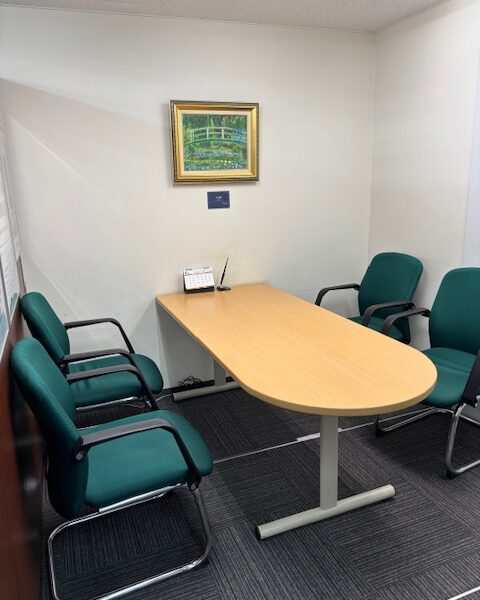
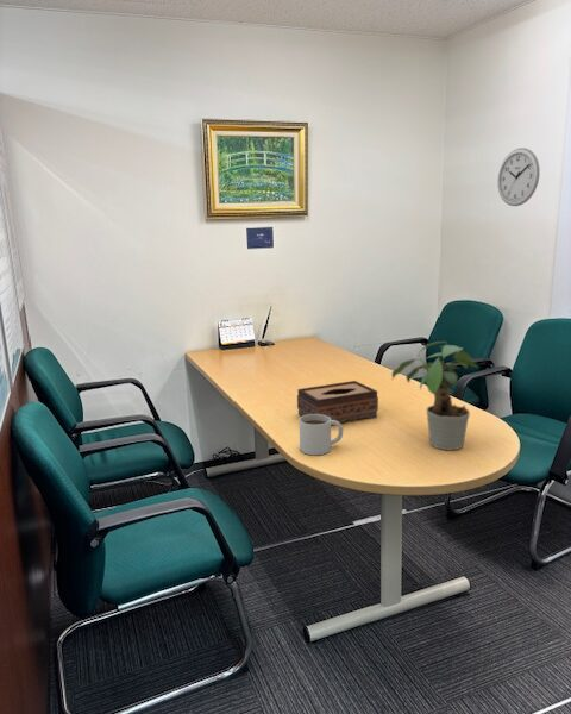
+ potted plant [390,340,479,451]
+ mug [299,414,344,456]
+ tissue box [296,380,379,424]
+ wall clock [496,146,541,207]
